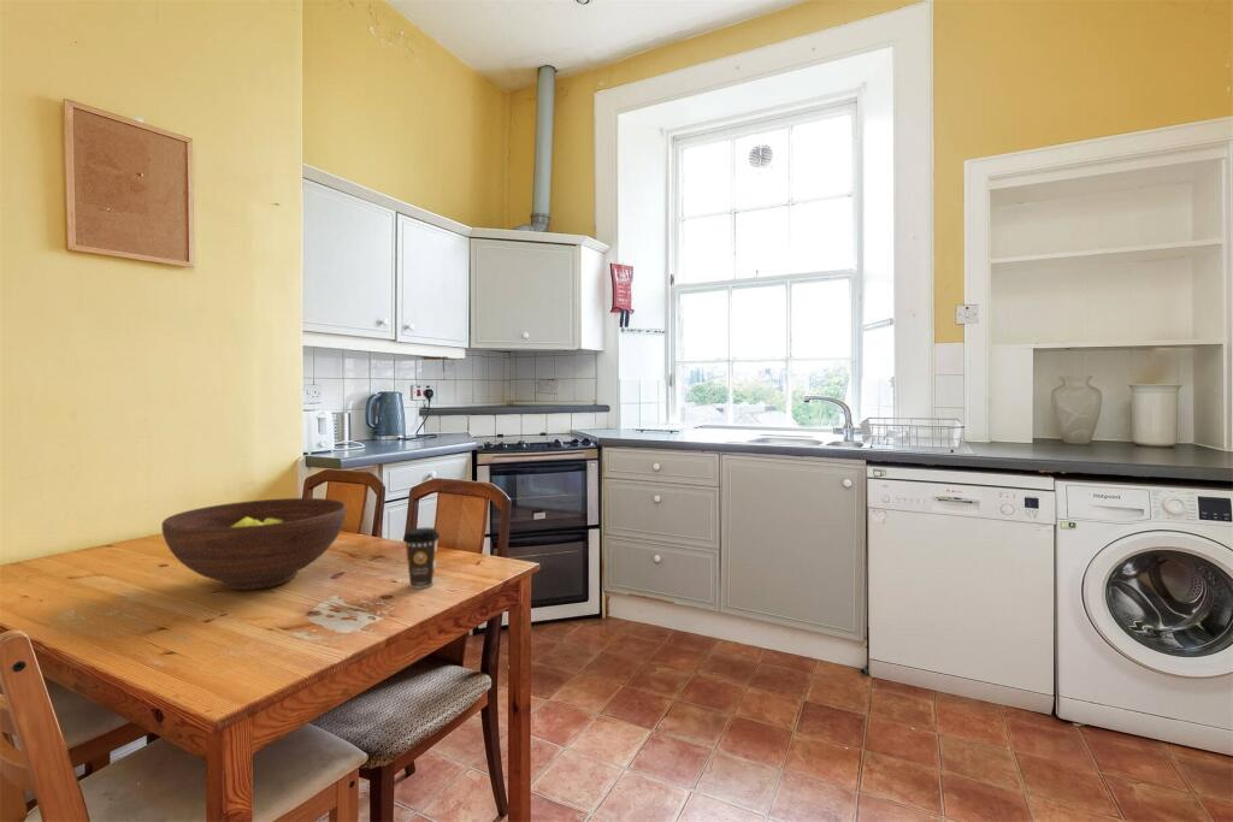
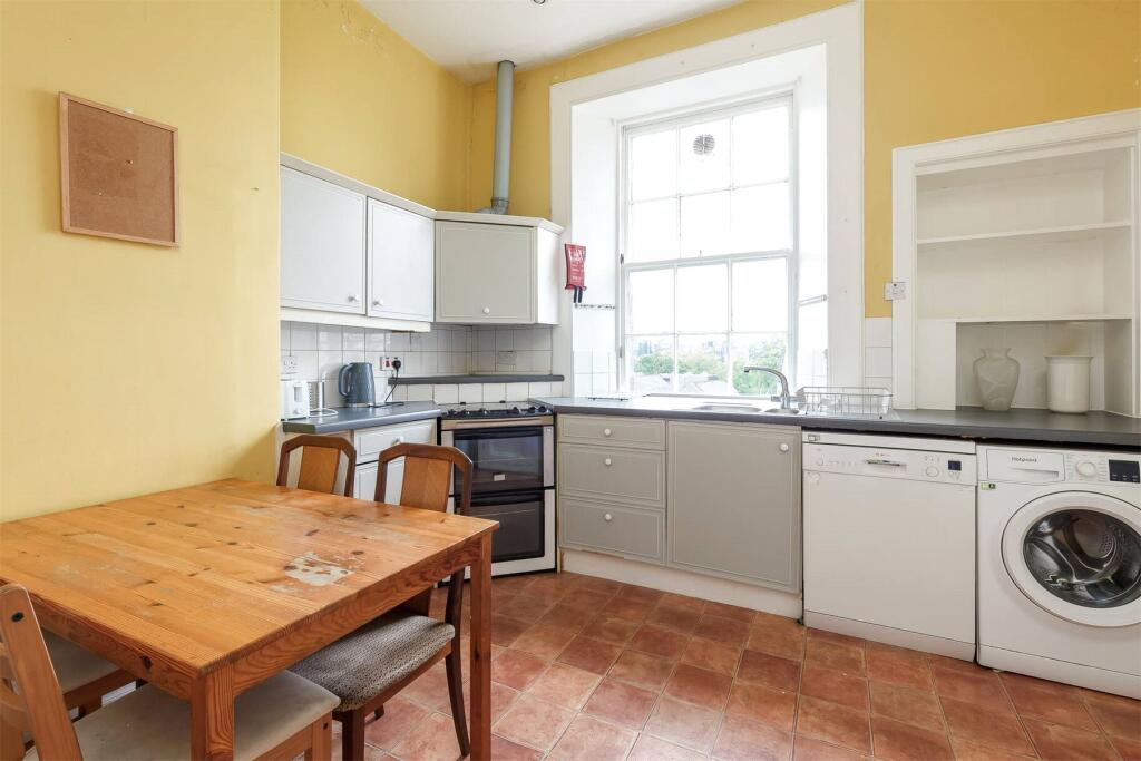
- coffee cup [402,526,441,589]
- fruit bowl [160,497,348,591]
